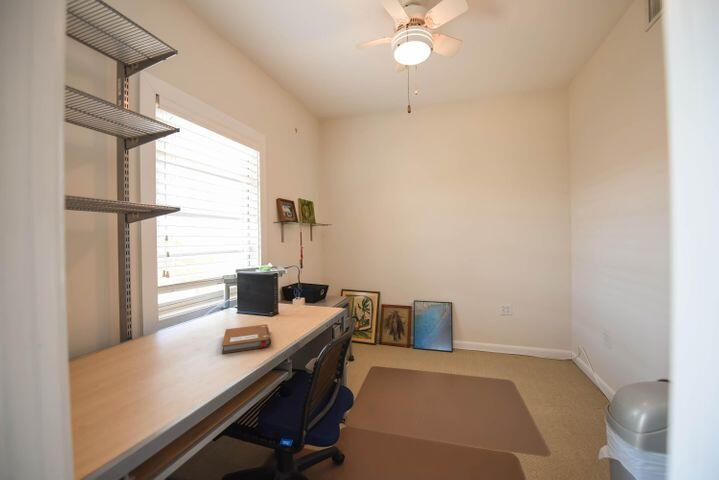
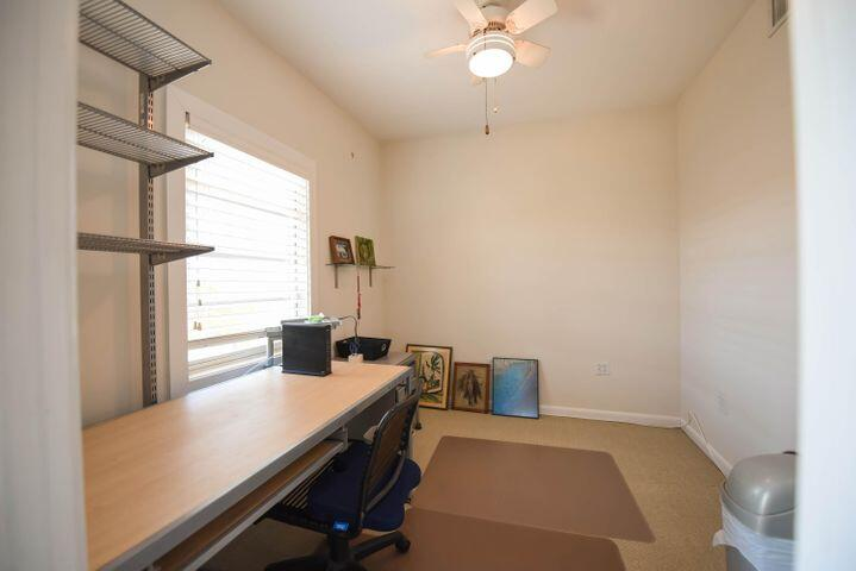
- notebook [221,323,272,355]
